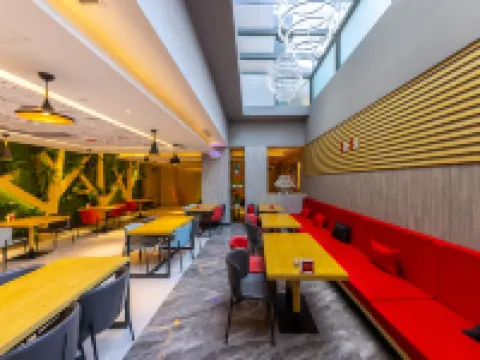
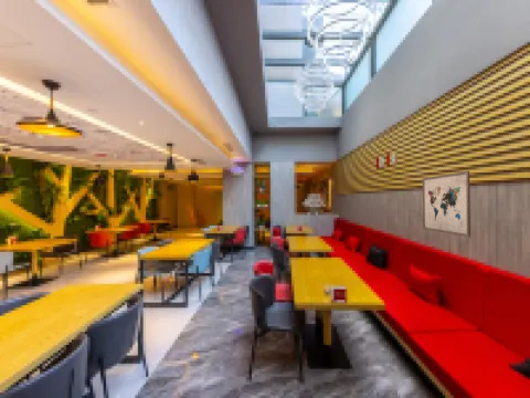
+ wall art [422,170,471,239]
